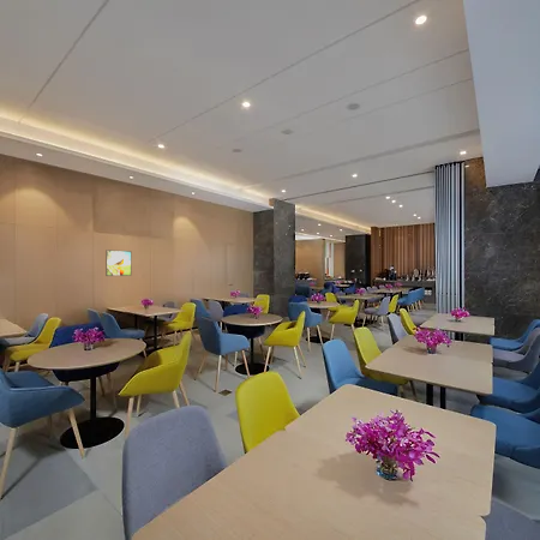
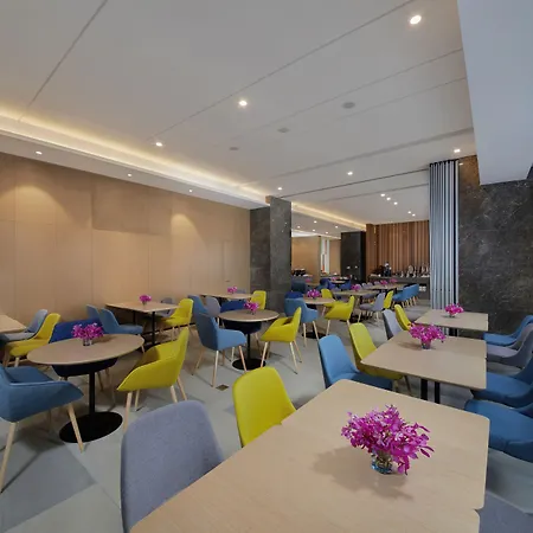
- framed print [104,248,132,277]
